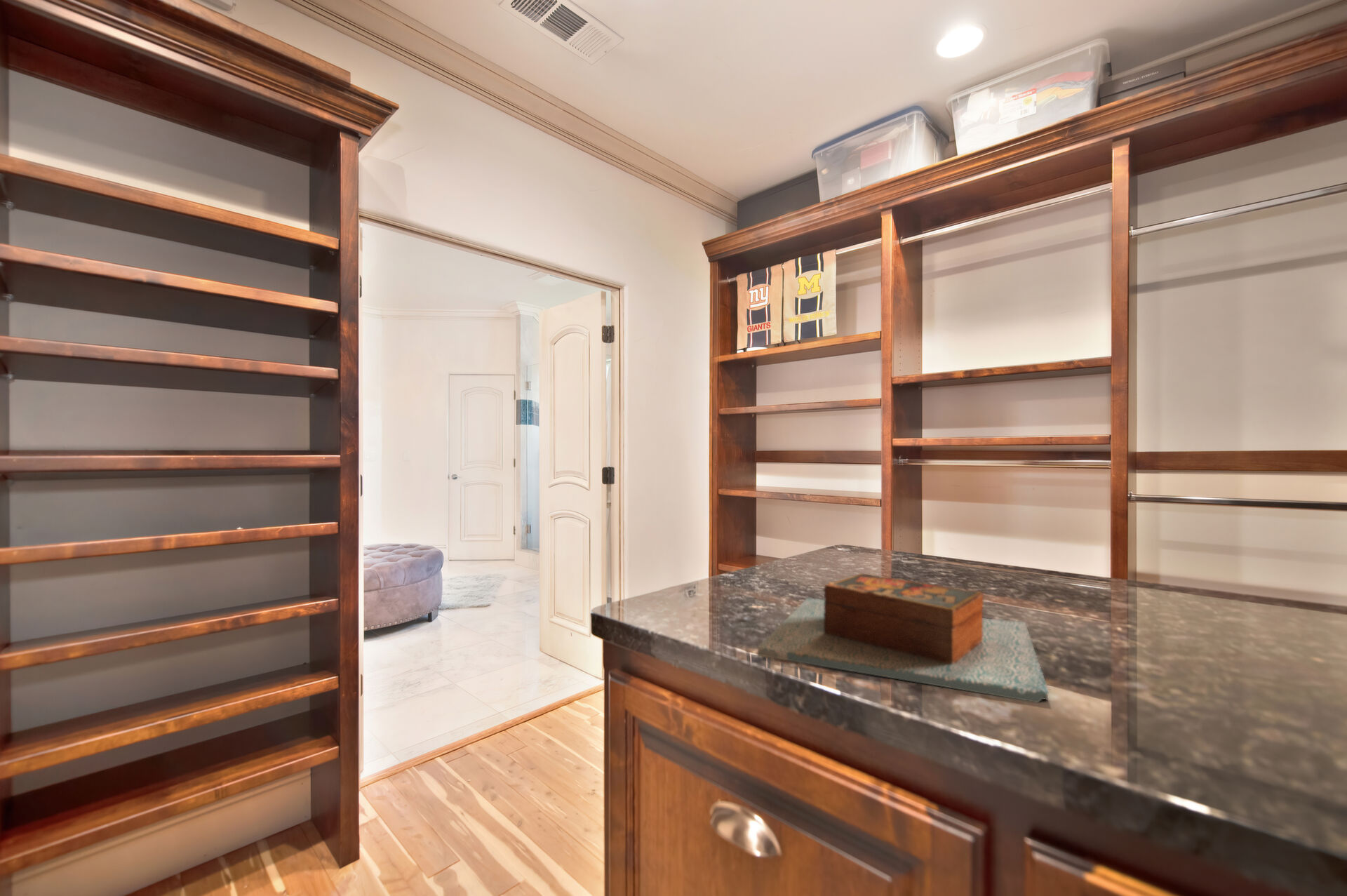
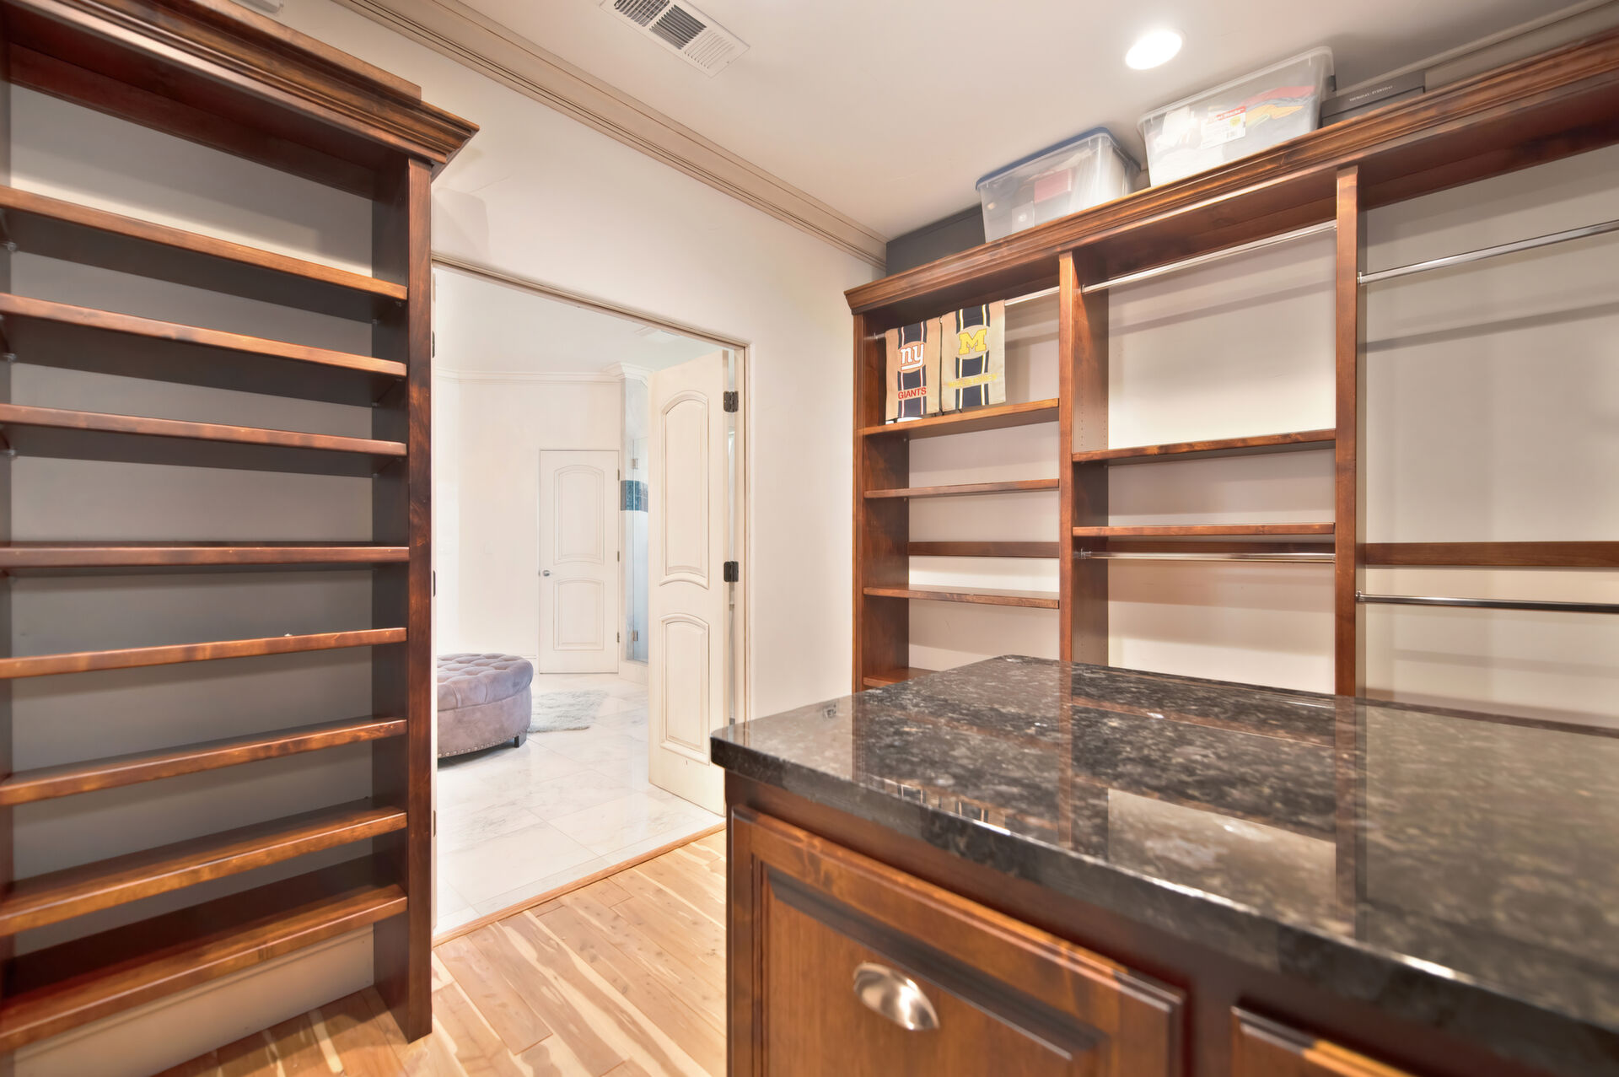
- wooden box [757,573,1050,703]
